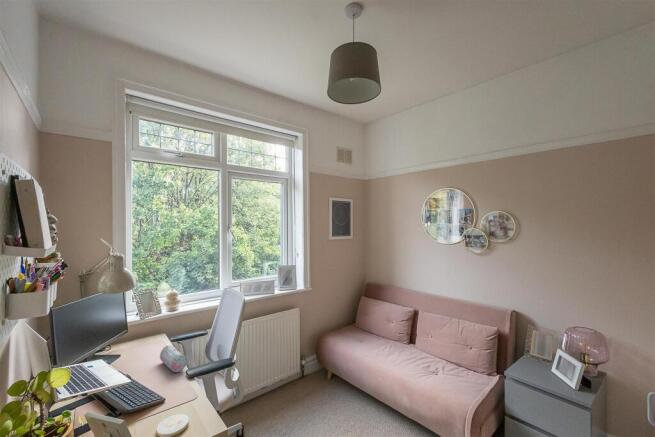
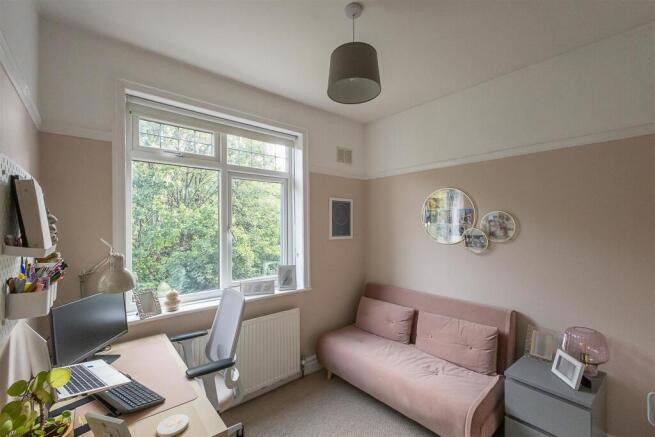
- pencil case [159,344,188,373]
